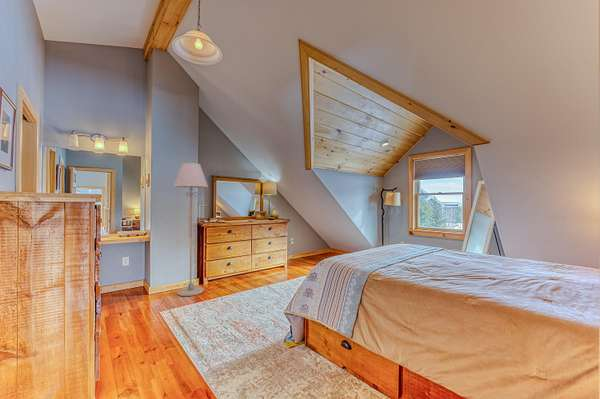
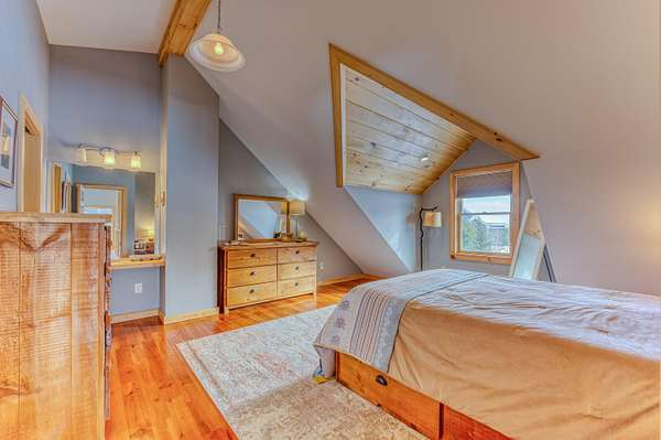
- floor lamp [172,162,209,297]
